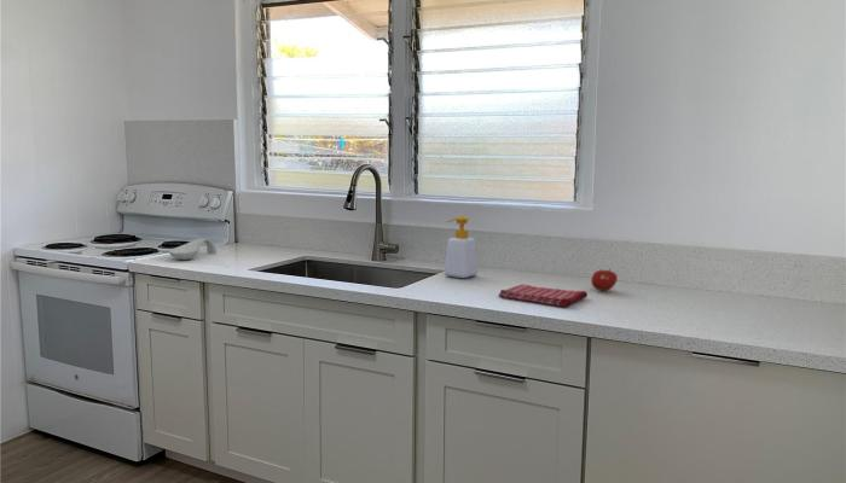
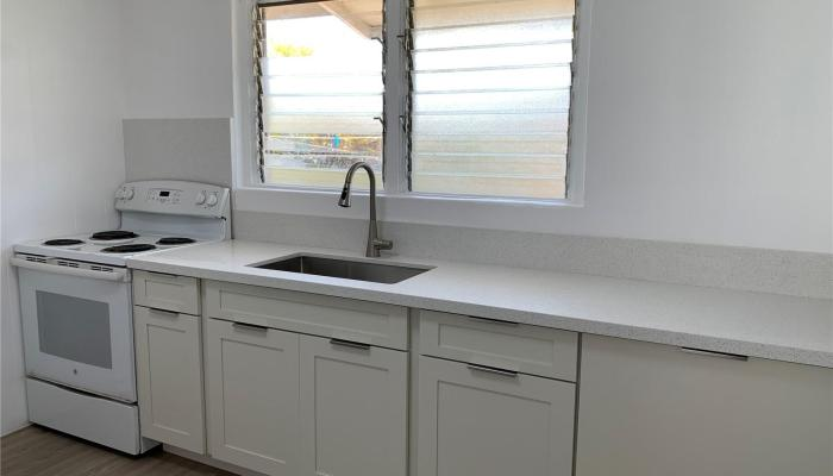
- soap bottle [444,215,479,279]
- fruit [590,268,619,292]
- spoon rest [168,238,218,261]
- dish towel [497,284,589,308]
